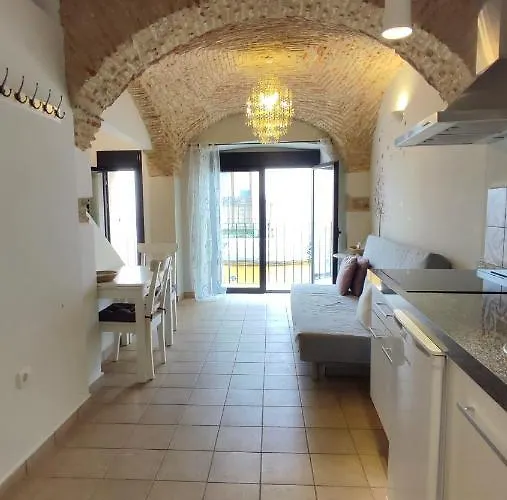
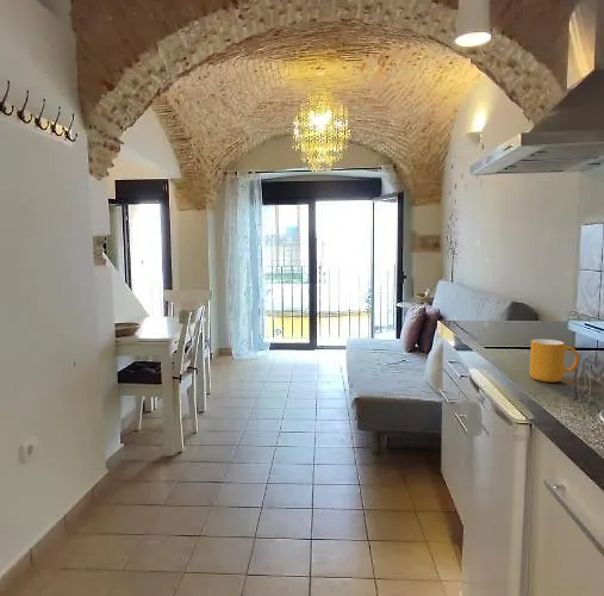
+ mug [529,339,580,383]
